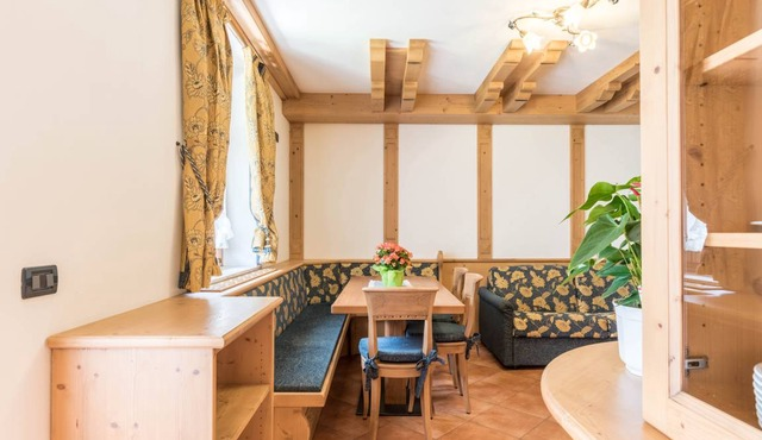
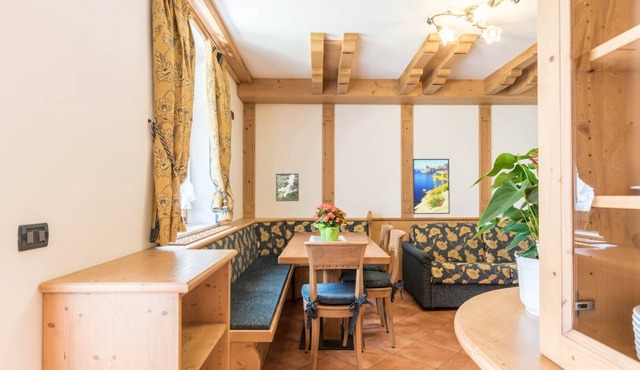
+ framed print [275,172,300,202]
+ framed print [412,158,451,215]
